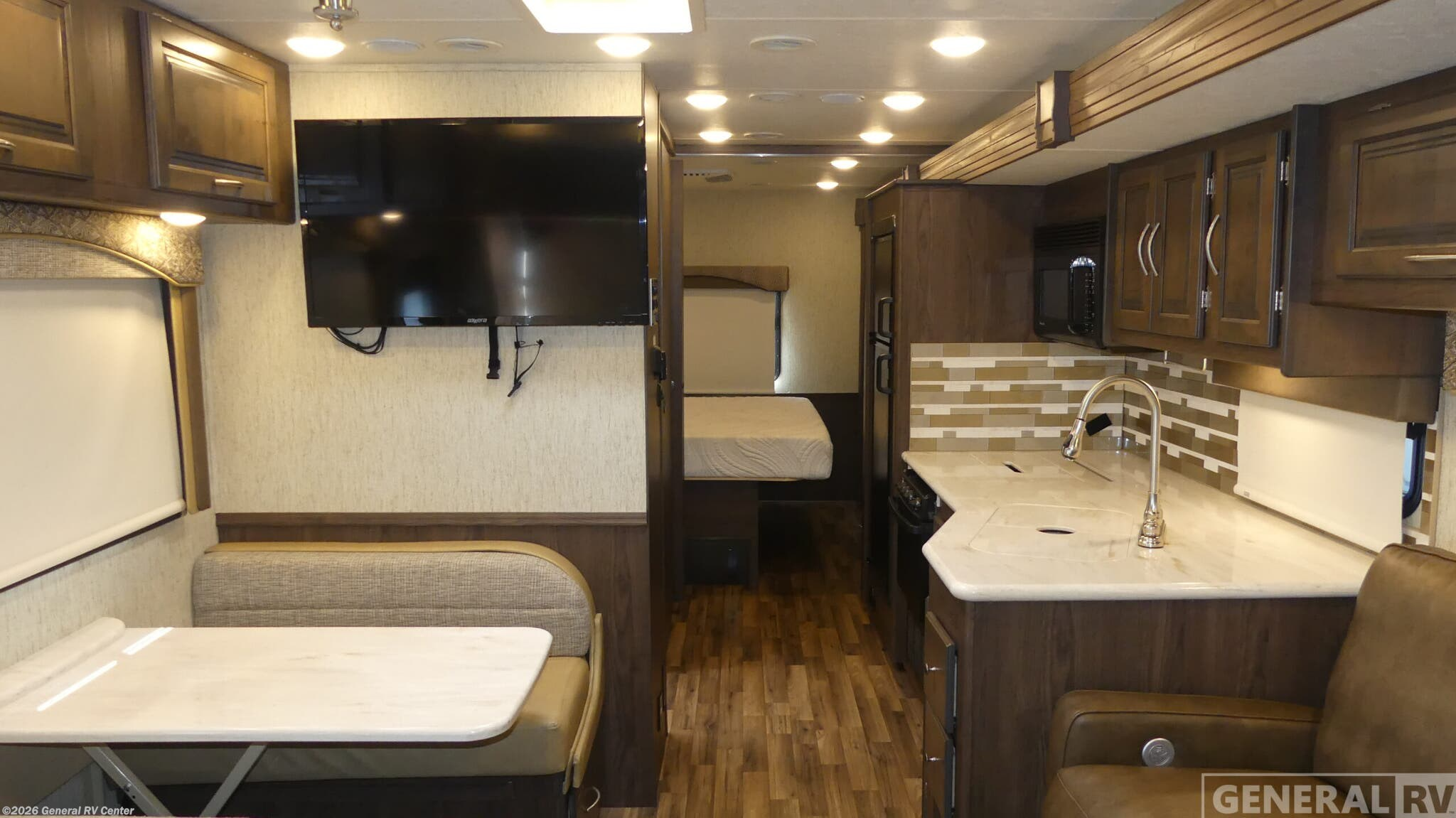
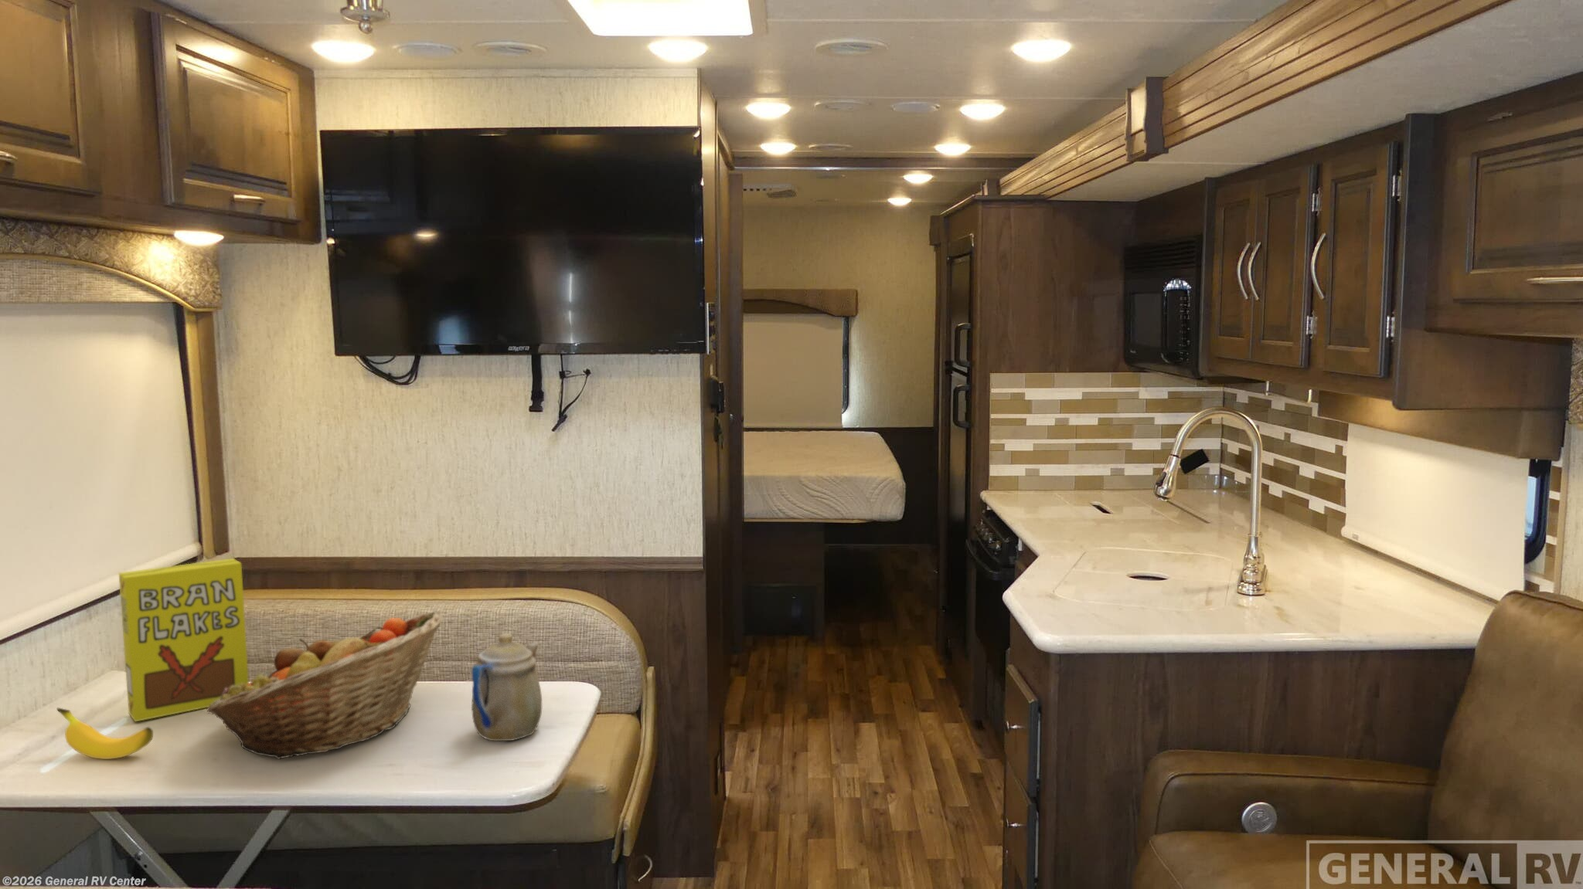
+ cereal box [119,558,250,722]
+ teapot [471,633,543,741]
+ banana [55,708,153,760]
+ fruit basket [207,611,444,760]
